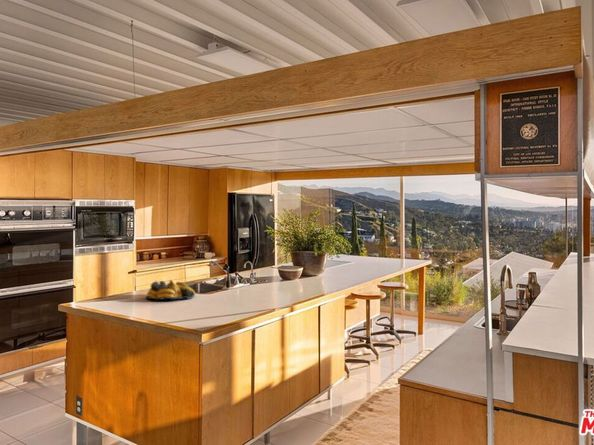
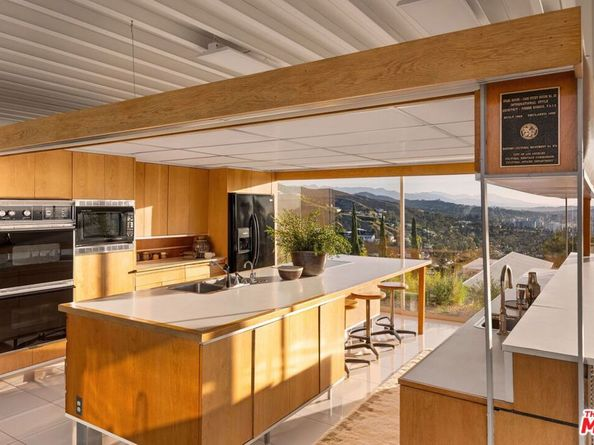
- fruit bowl [145,279,196,301]
